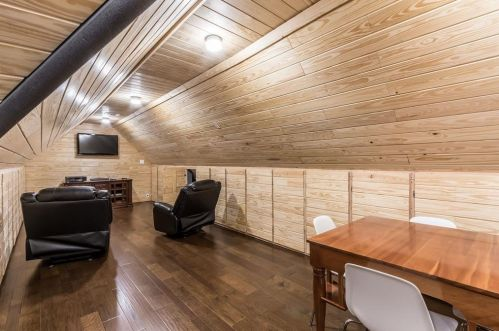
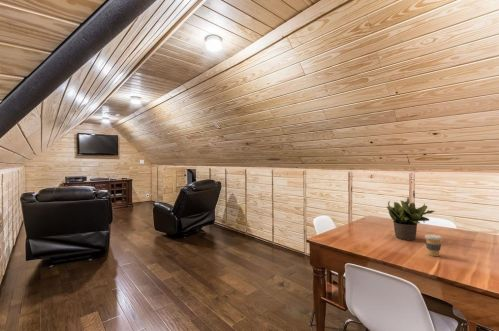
+ coffee cup [424,233,443,257]
+ potted plant [385,197,435,241]
